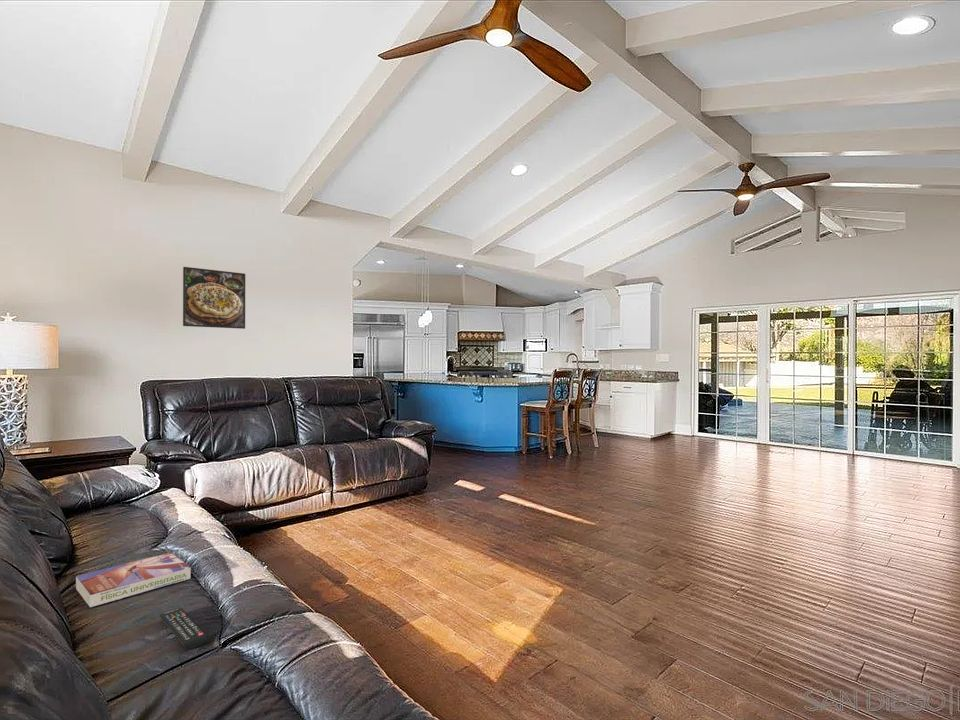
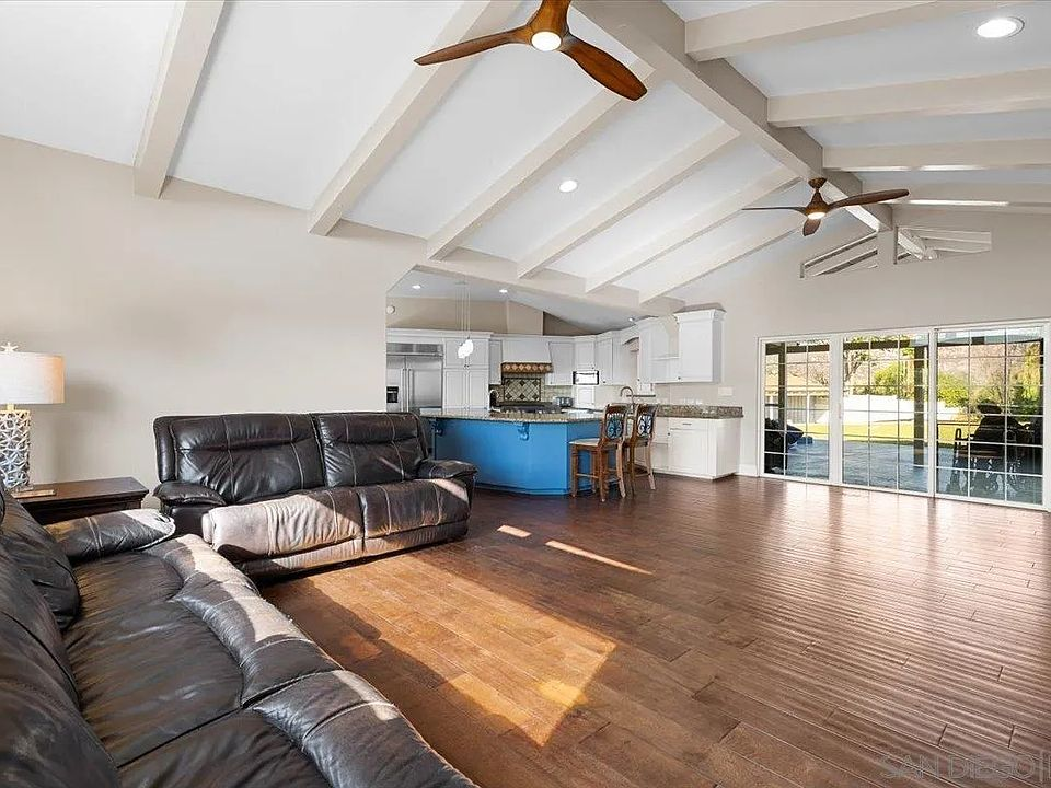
- textbook [75,552,192,609]
- remote control [158,607,209,650]
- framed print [182,266,246,330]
